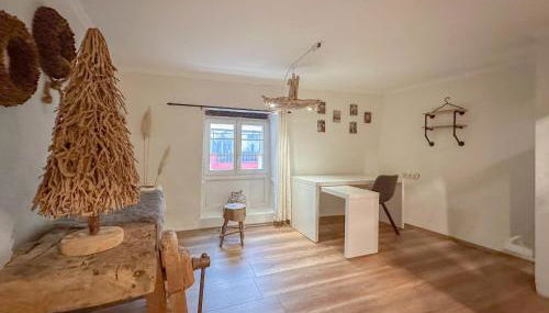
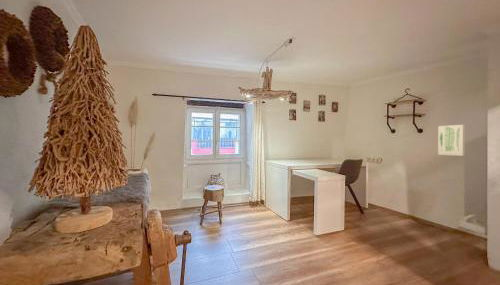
+ wall art [437,124,466,157]
